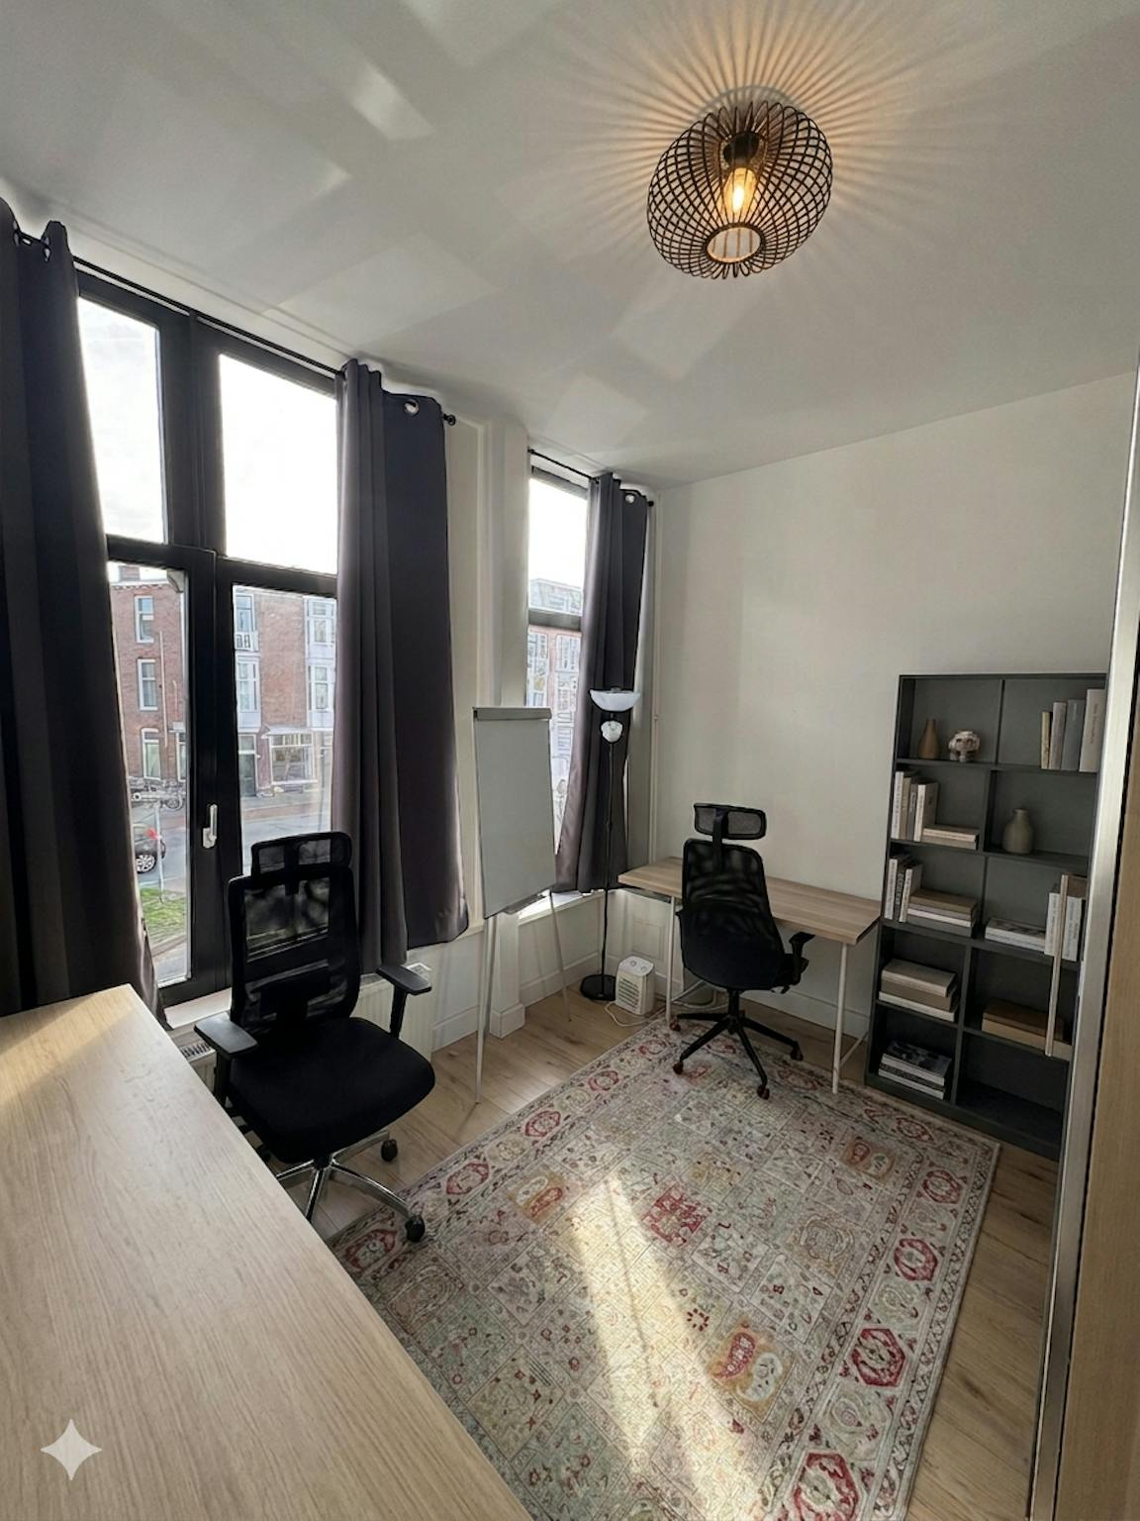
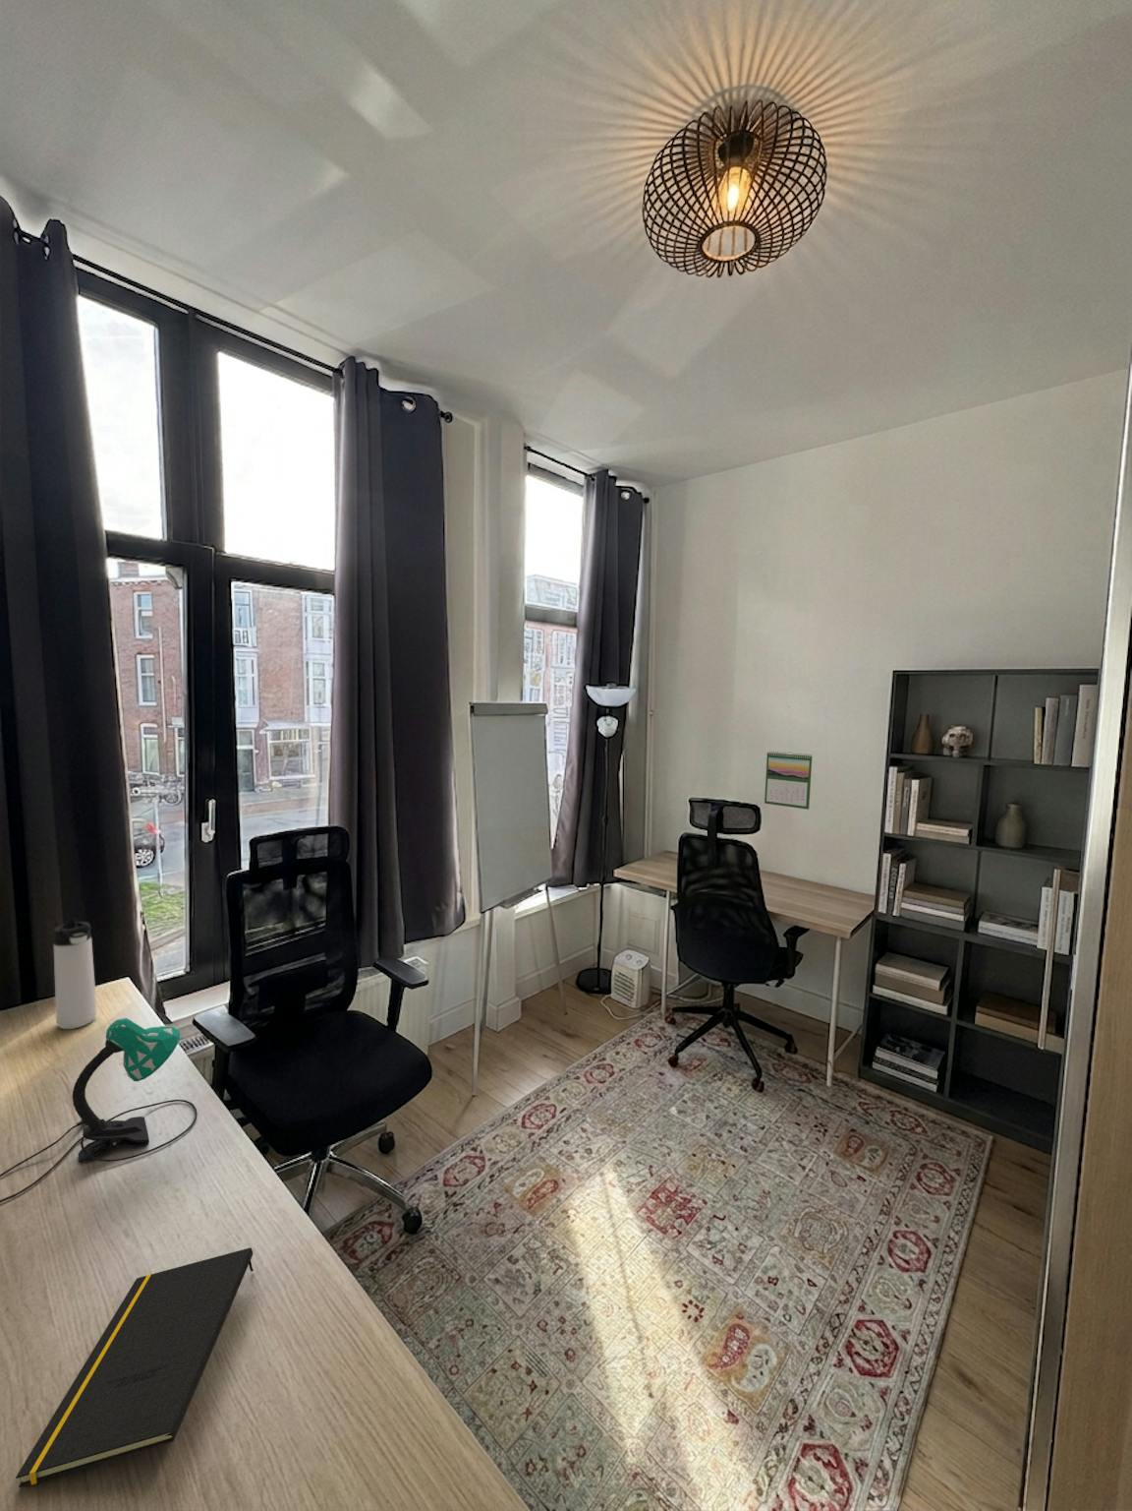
+ desk lamp [0,1017,199,1203]
+ calendar [763,751,813,810]
+ thermos bottle [54,918,98,1030]
+ notepad [14,1247,254,1488]
